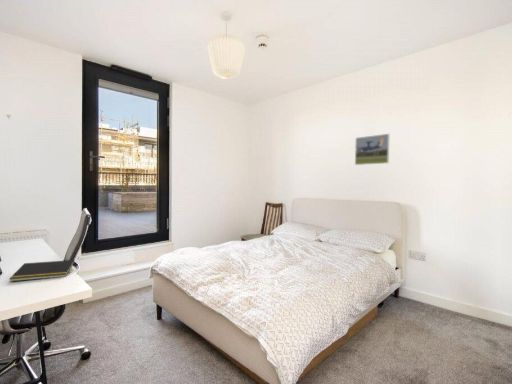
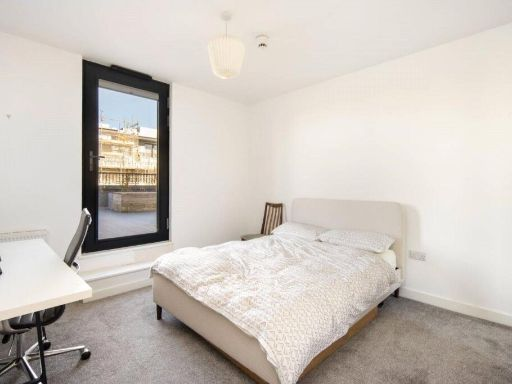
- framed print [354,133,390,166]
- notepad [8,259,76,283]
